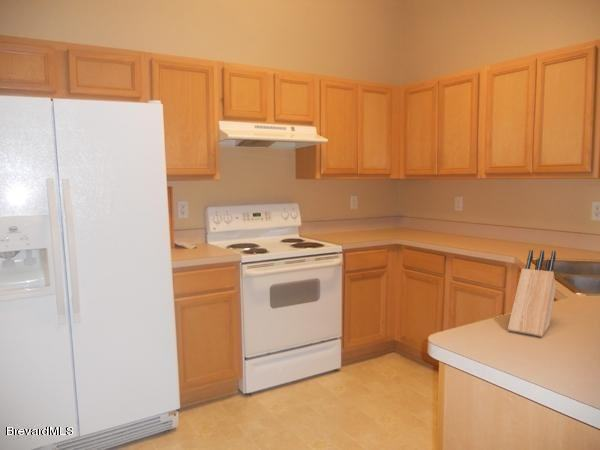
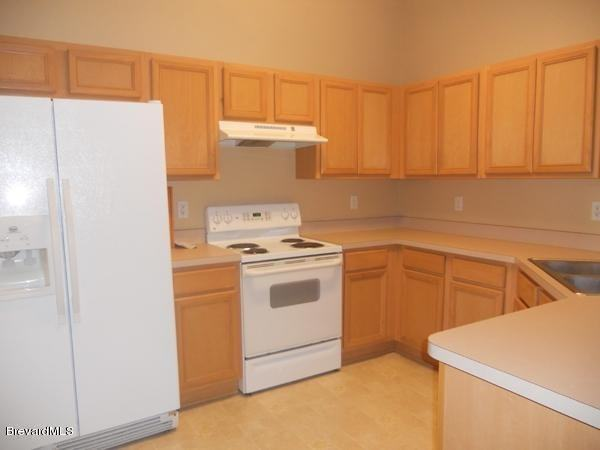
- knife block [507,249,557,338]
